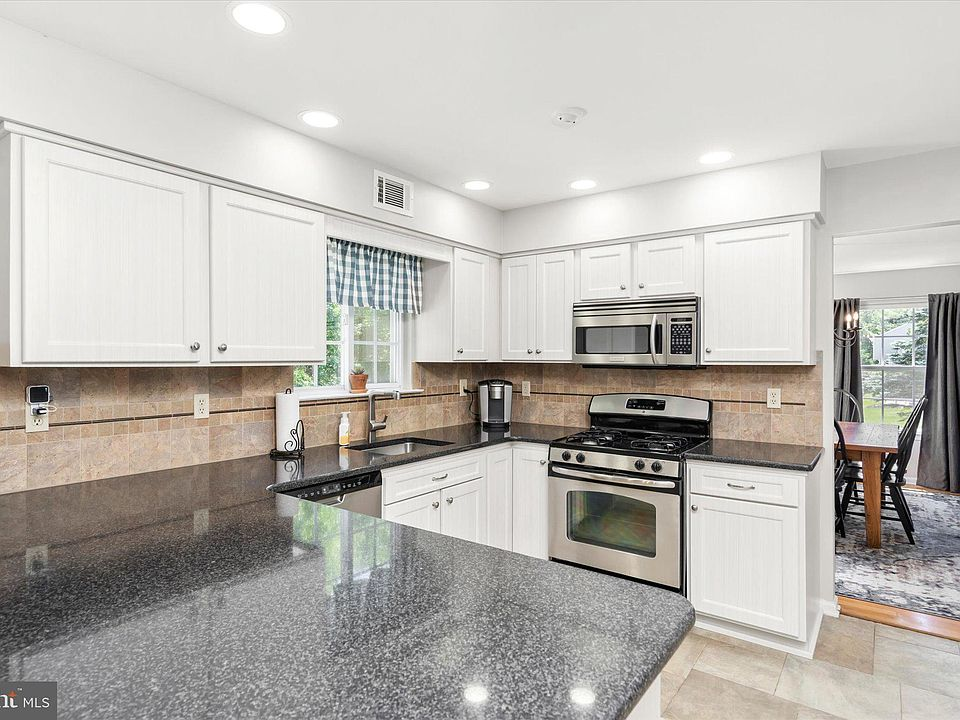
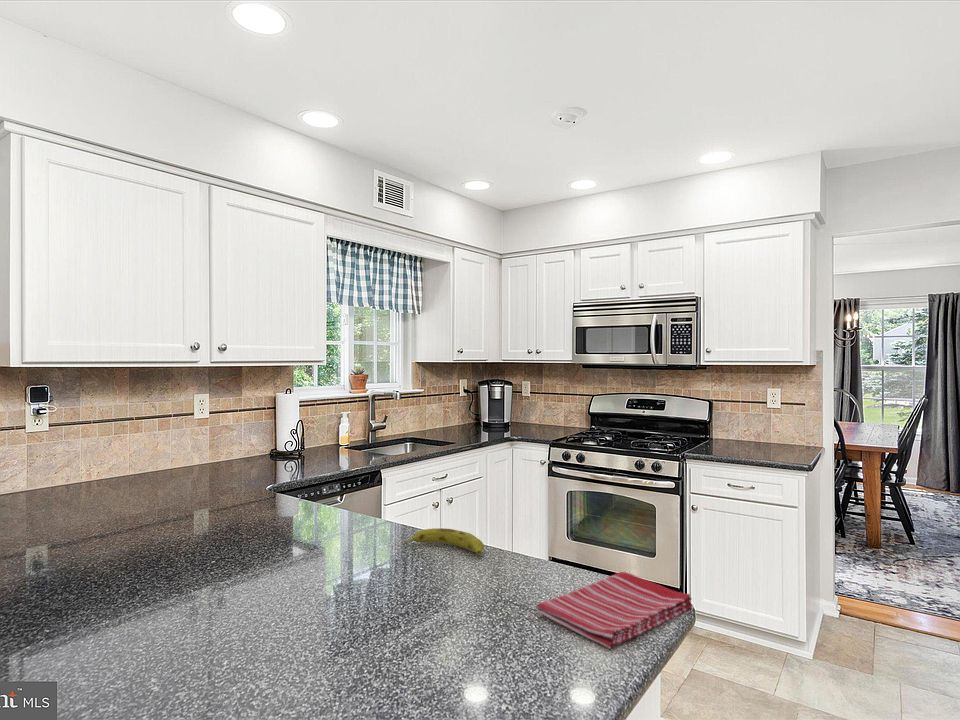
+ dish towel [534,571,693,650]
+ fruit [404,527,485,555]
